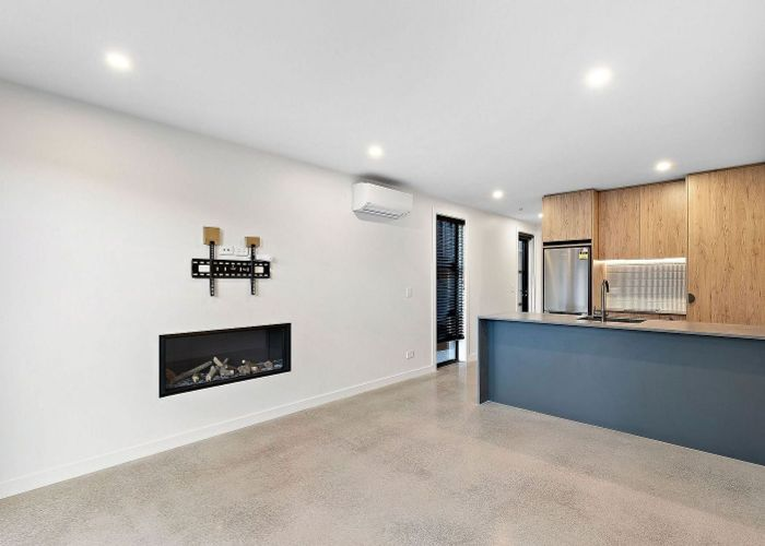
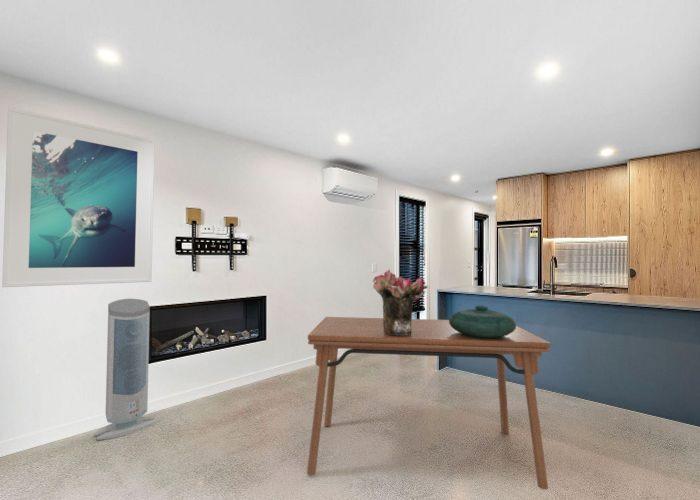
+ air purifier [93,298,158,441]
+ decorative bowl [448,305,517,339]
+ bouquet [372,269,428,335]
+ dining table [306,316,551,491]
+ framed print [1,106,156,288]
